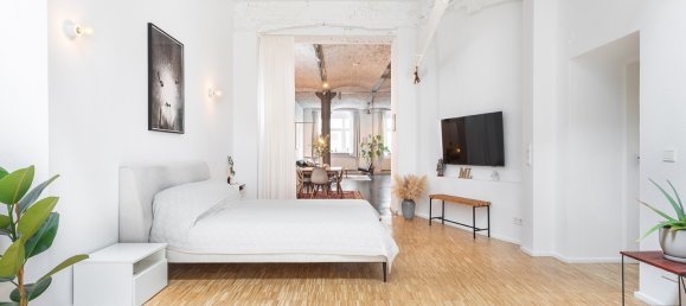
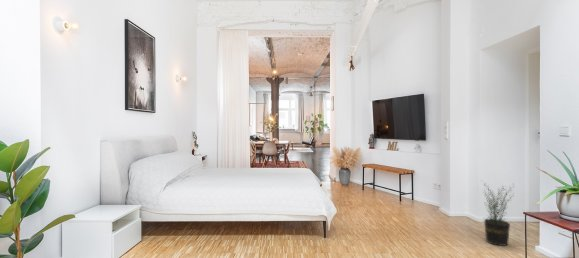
+ potted plant [480,179,514,247]
